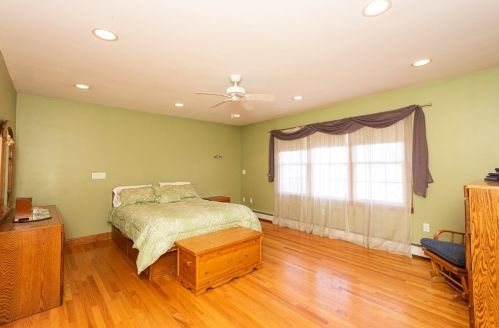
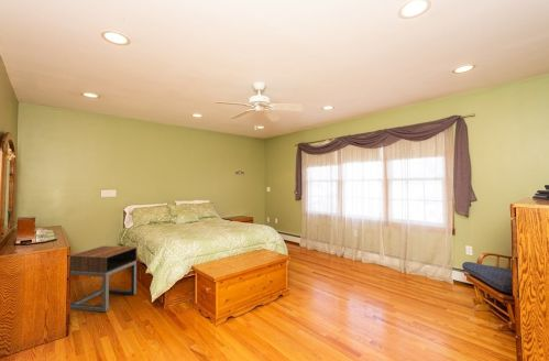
+ nightstand [69,245,138,313]
